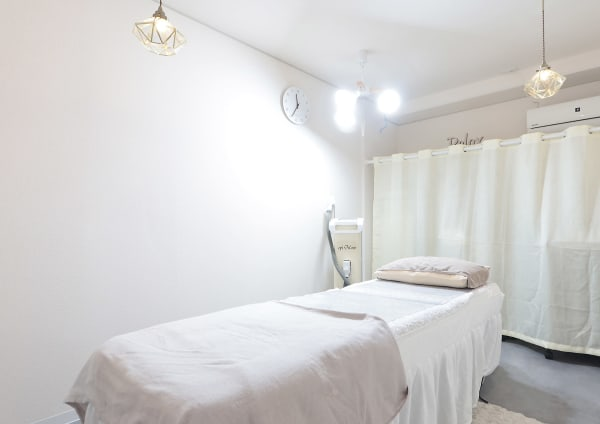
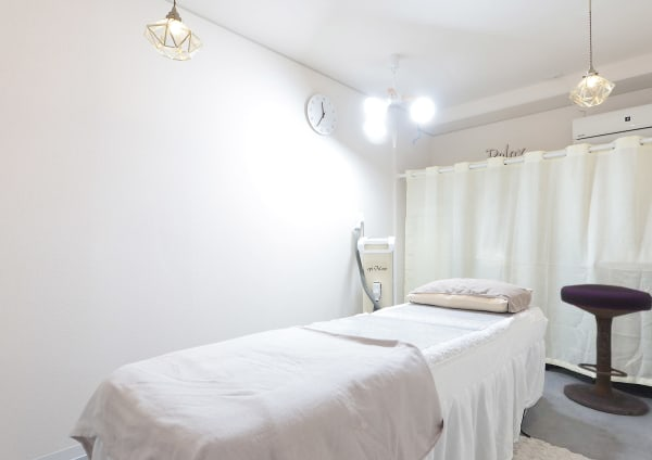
+ stool [560,283,652,417]
